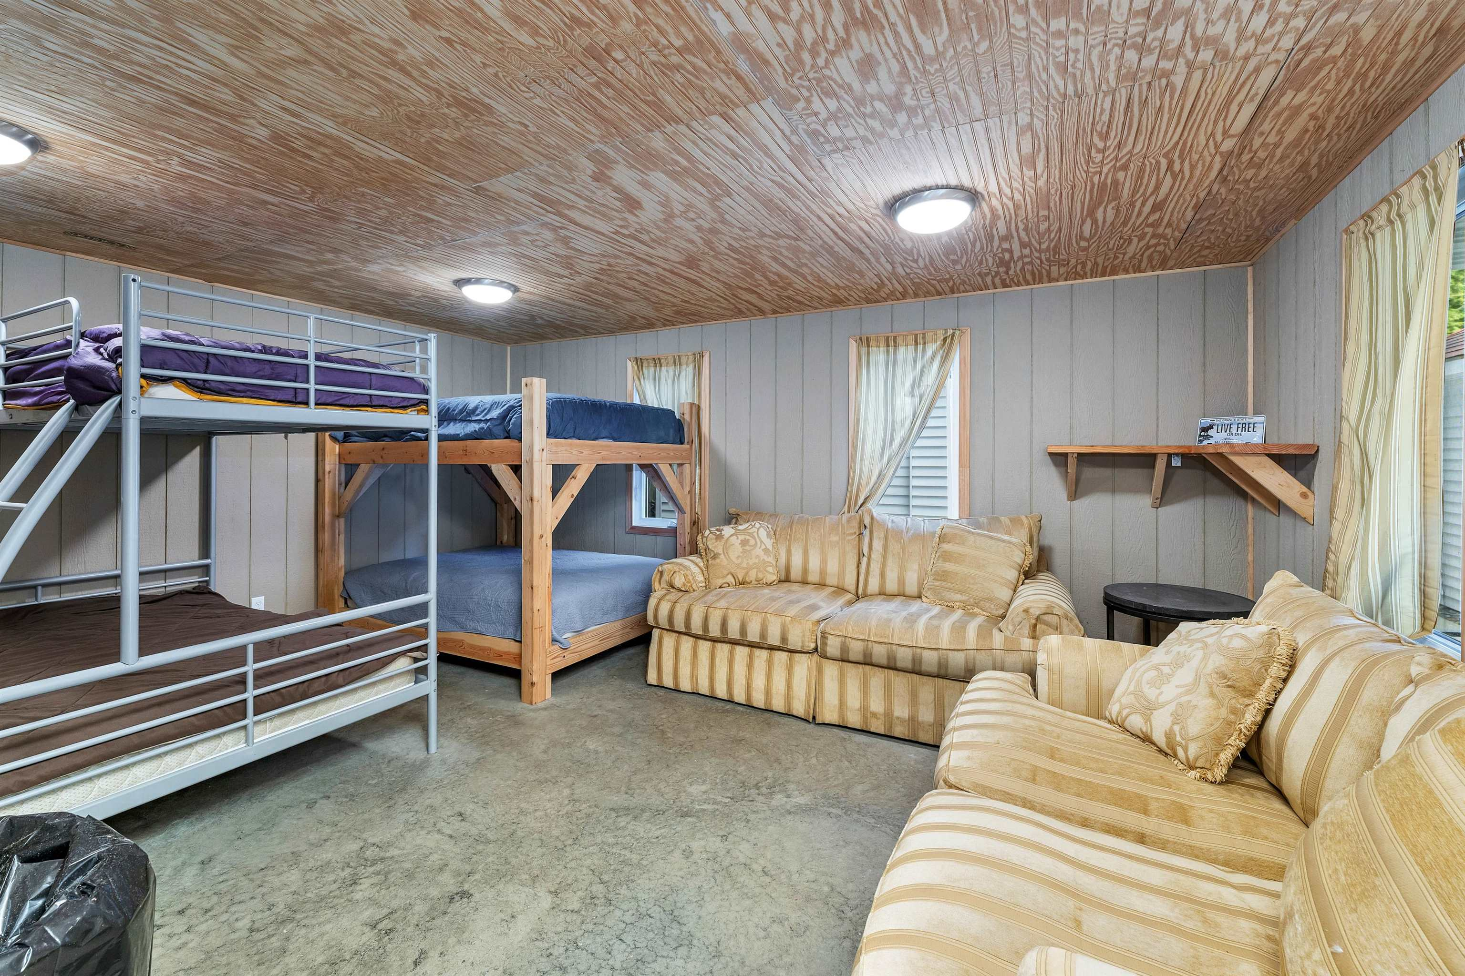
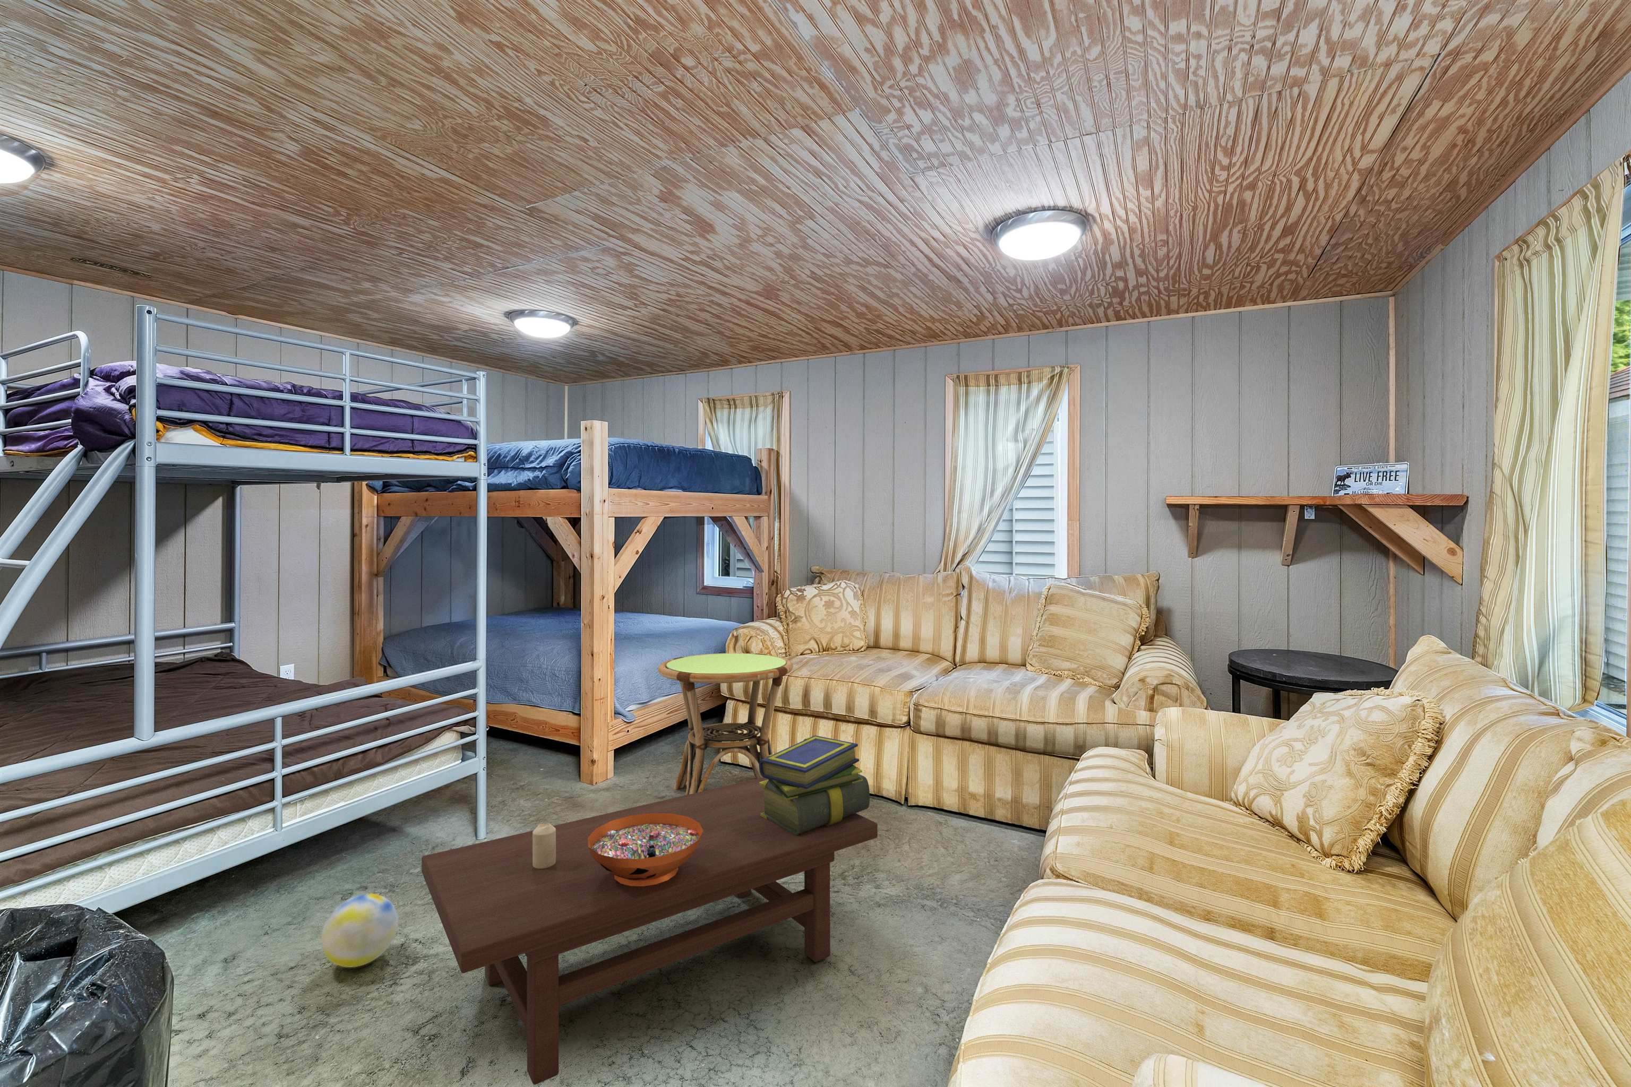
+ decorative bowl [587,813,703,887]
+ candle [533,823,556,869]
+ coffee table [421,778,879,1086]
+ side table [658,653,794,795]
+ ball [320,893,399,968]
+ stack of books [760,735,870,835]
